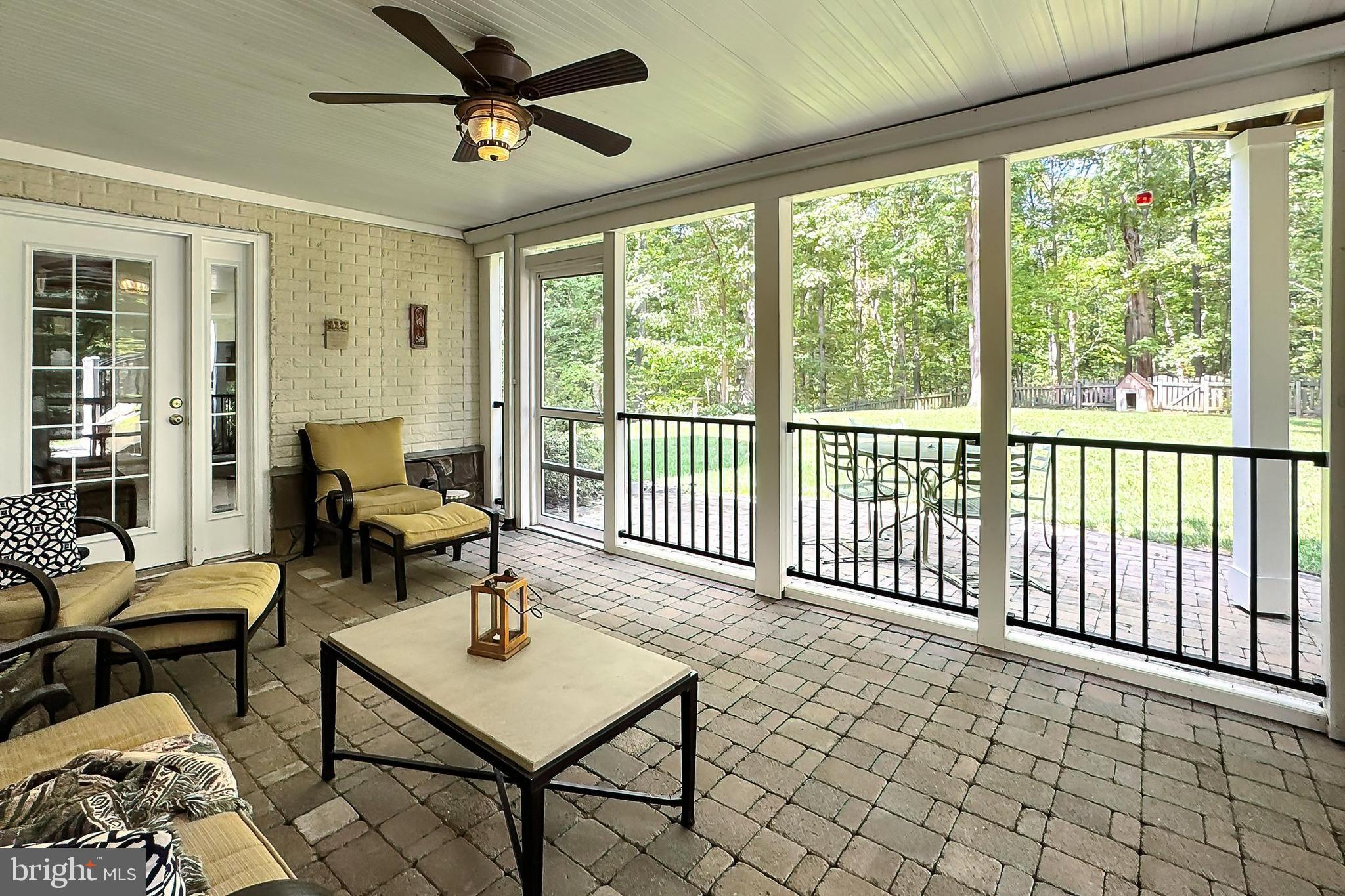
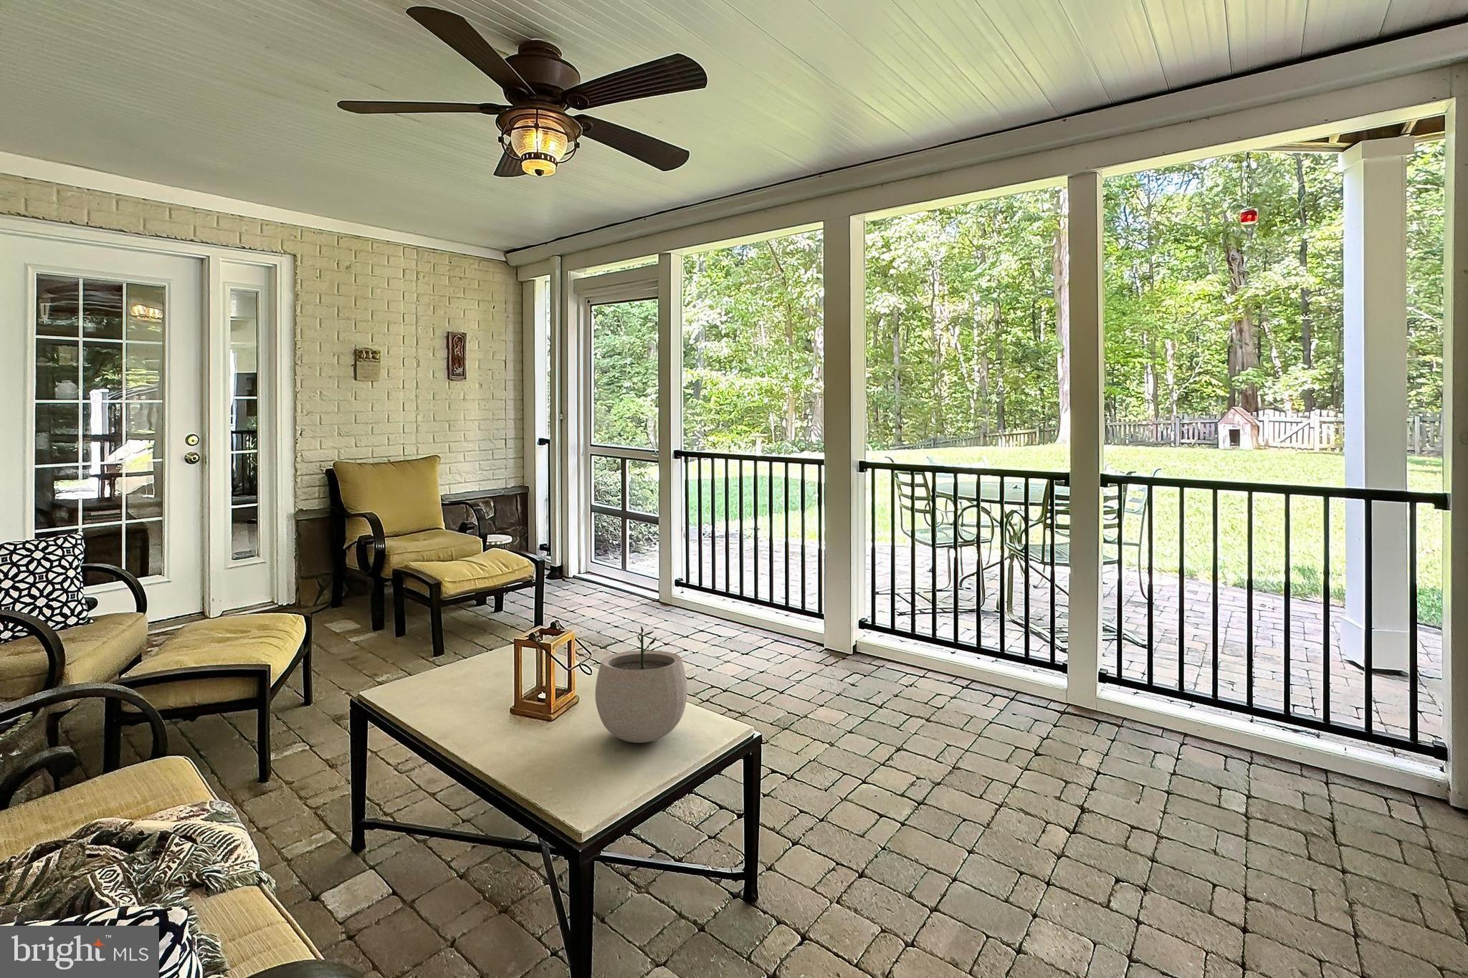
+ plant pot [594,625,688,743]
